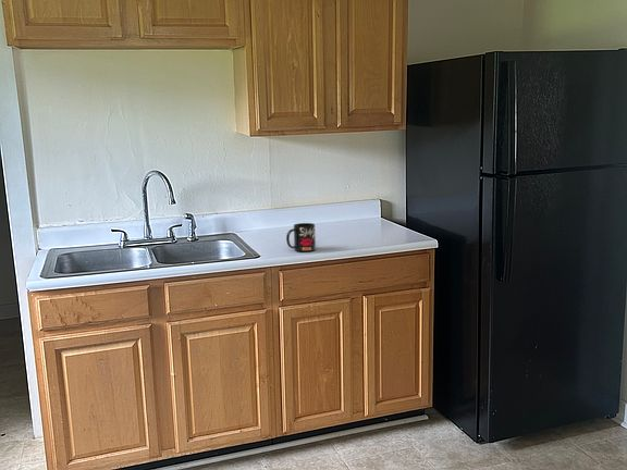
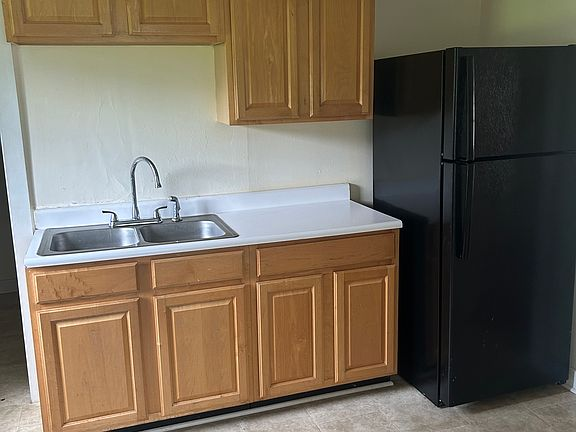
- mug [285,222,317,252]
